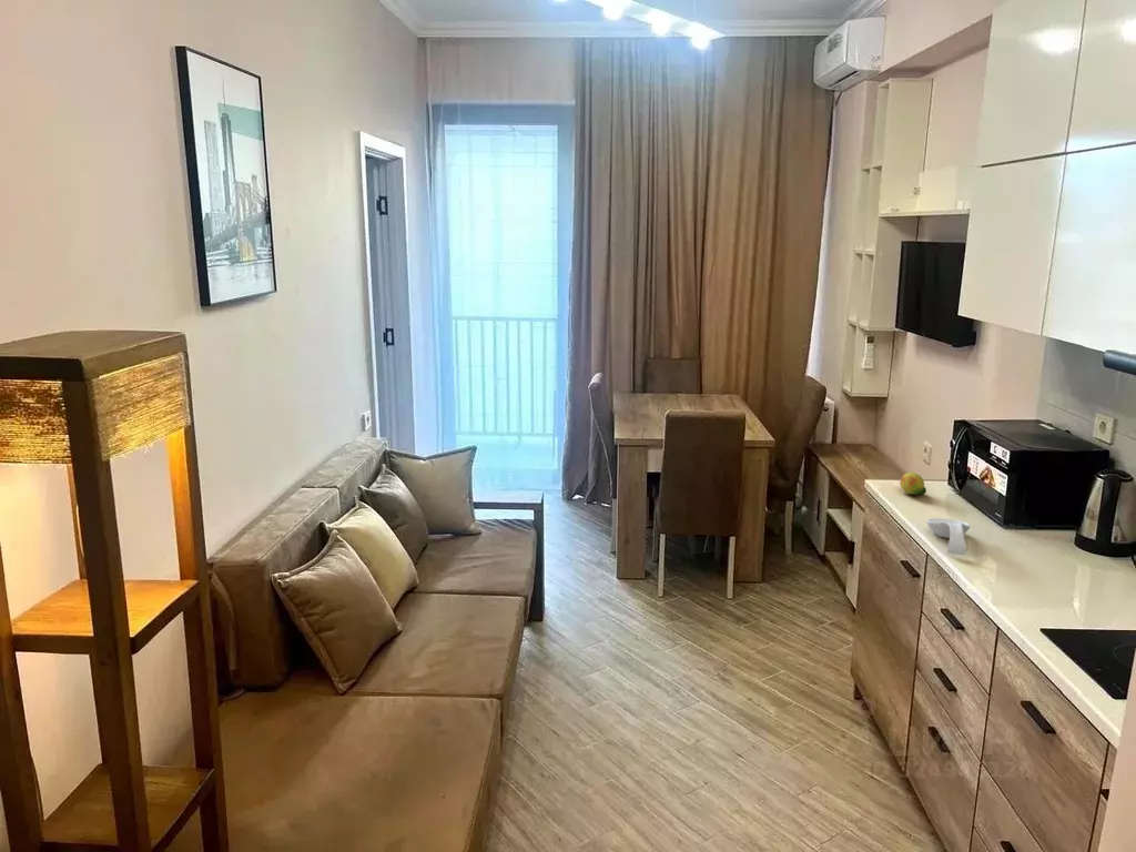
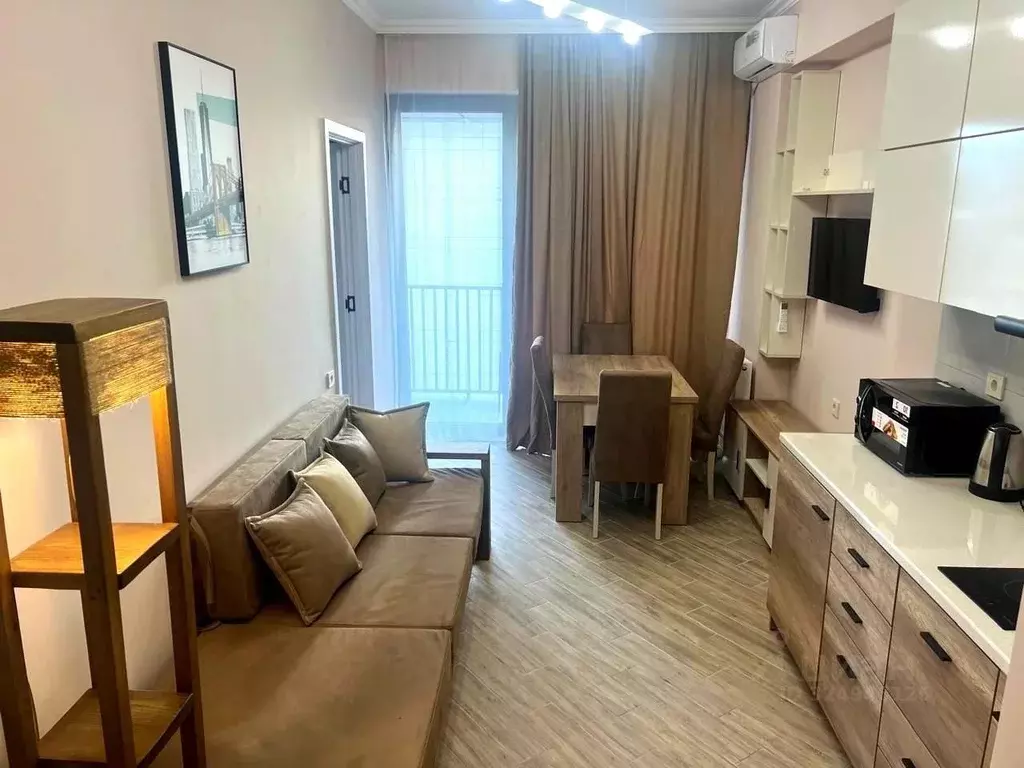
- spoon rest [925,517,971,556]
- fruit [899,471,927,496]
